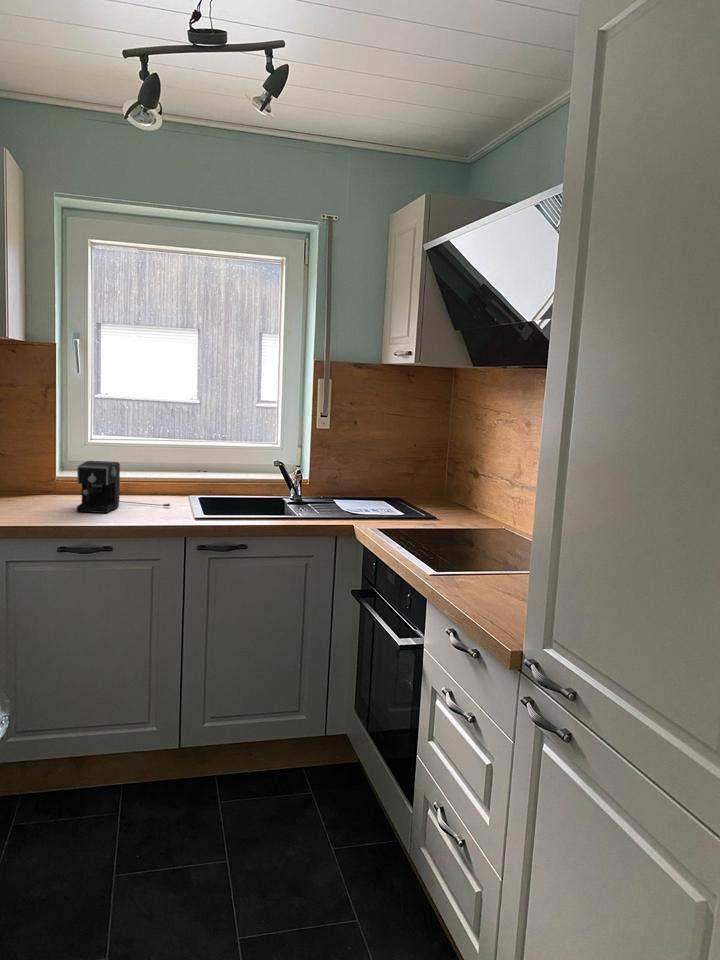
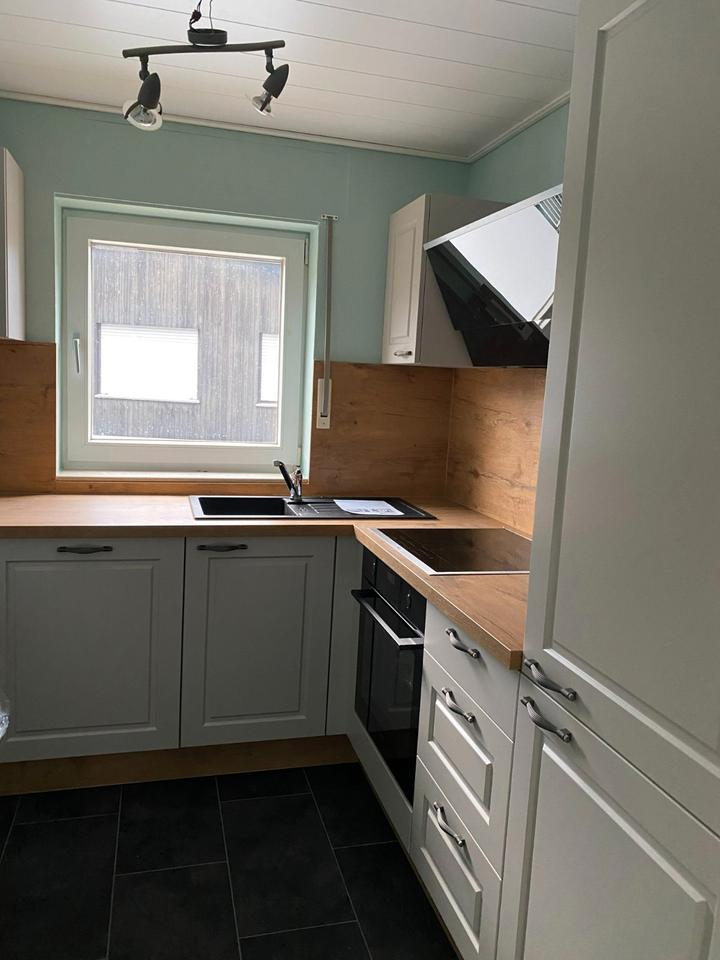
- coffee maker [76,460,171,514]
